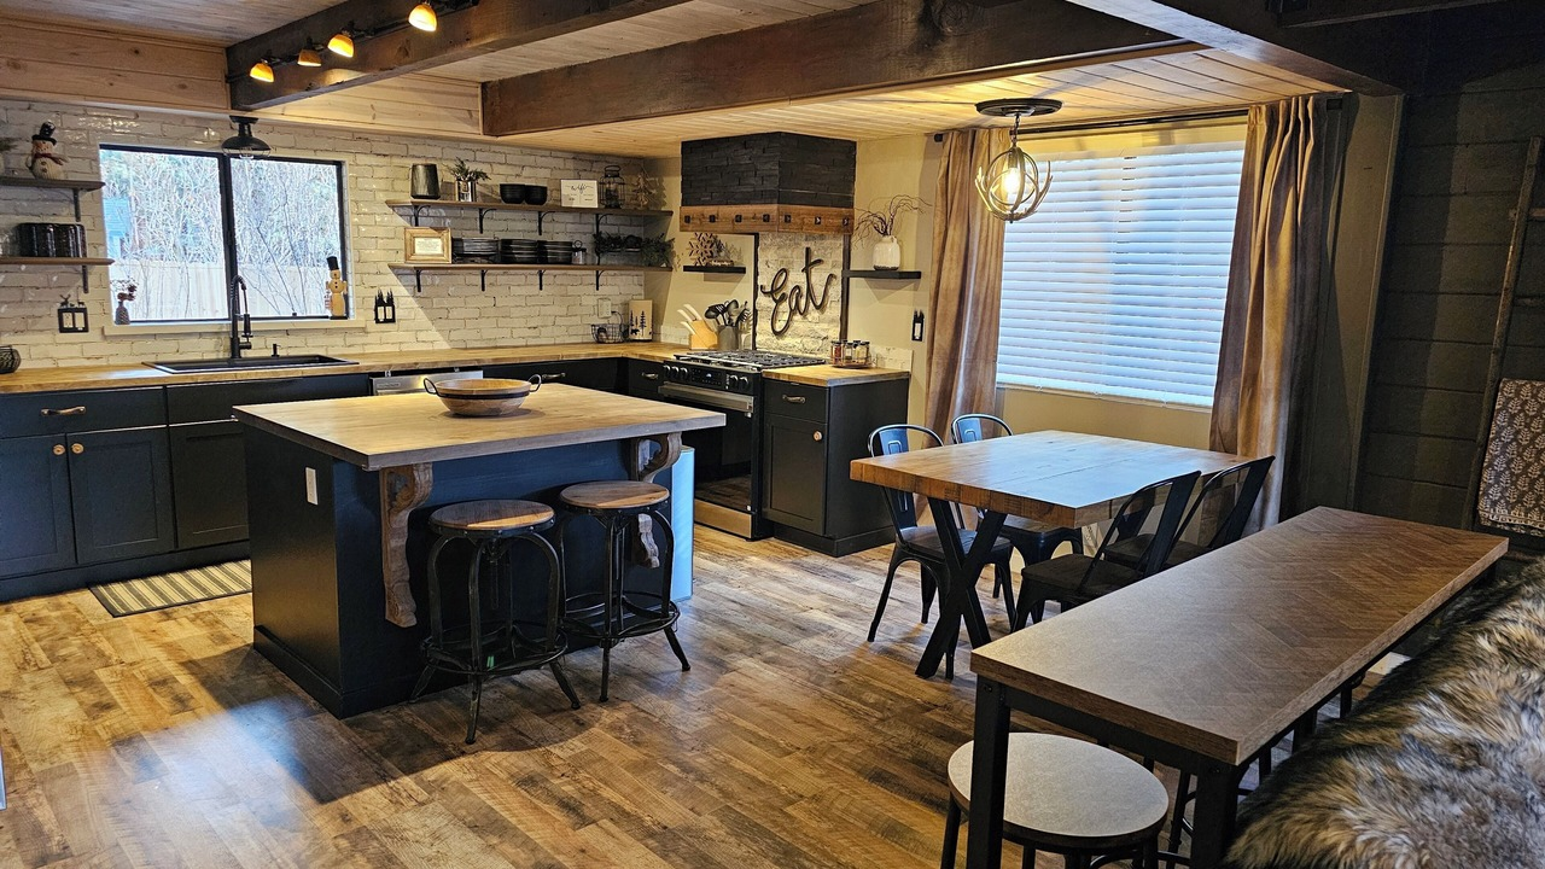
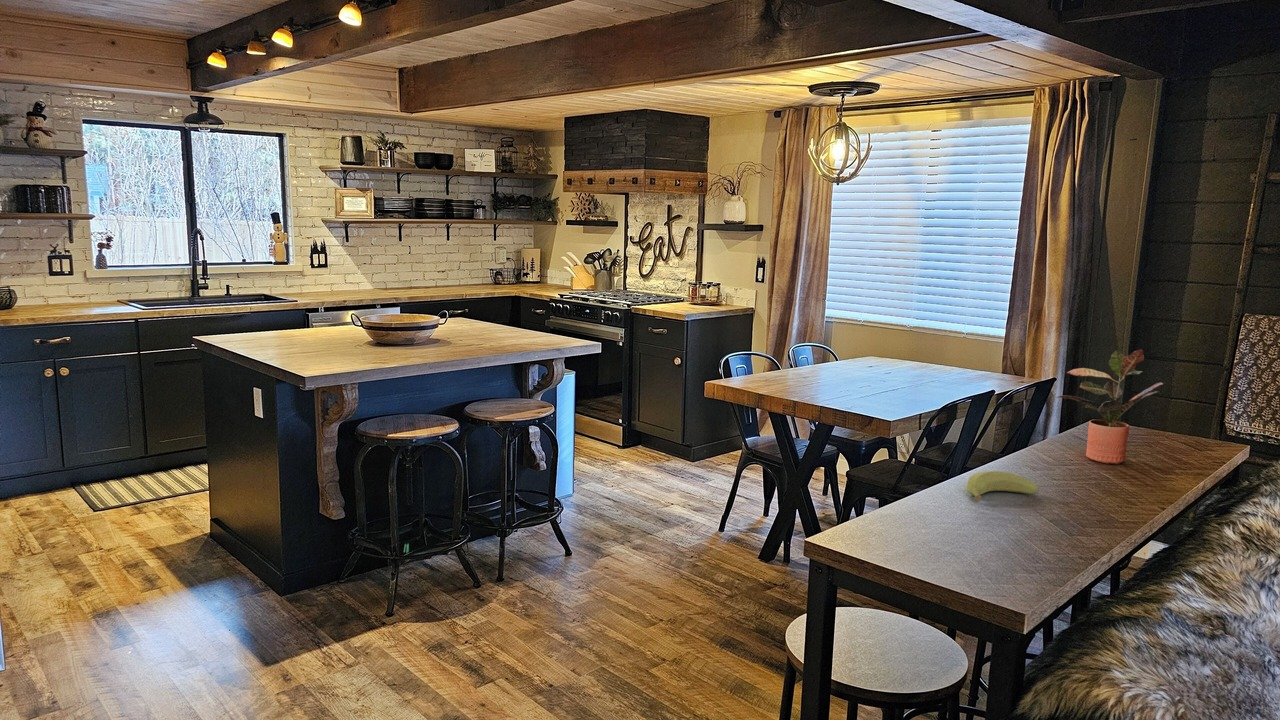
+ potted plant [1055,348,1164,466]
+ banana [965,470,1040,502]
